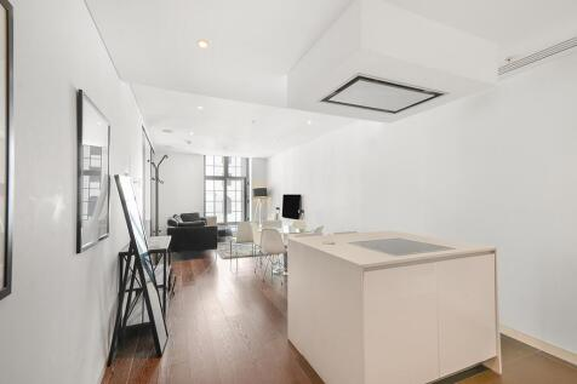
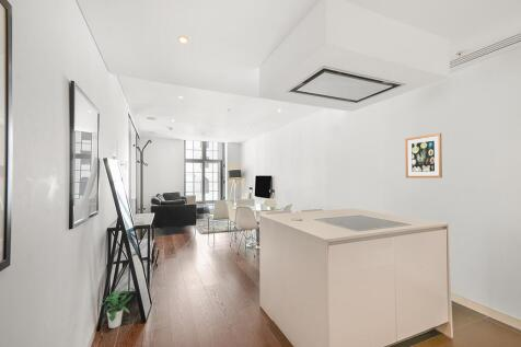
+ wall art [404,132,443,178]
+ potted plant [99,287,137,329]
